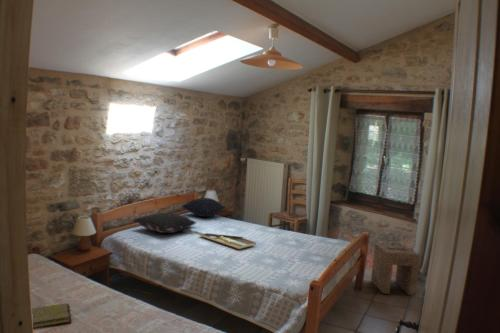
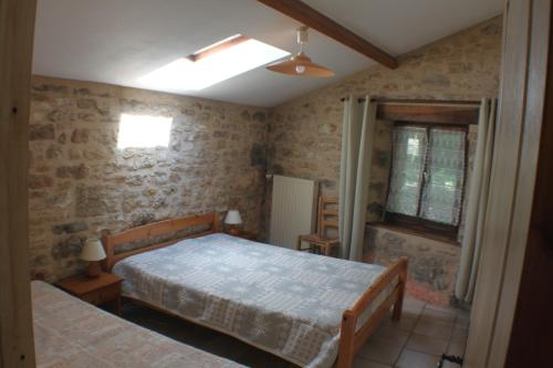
- stool [370,243,421,297]
- serving tray [199,232,257,250]
- pillow [132,212,197,234]
- diary [31,302,73,330]
- pillow [181,197,227,218]
